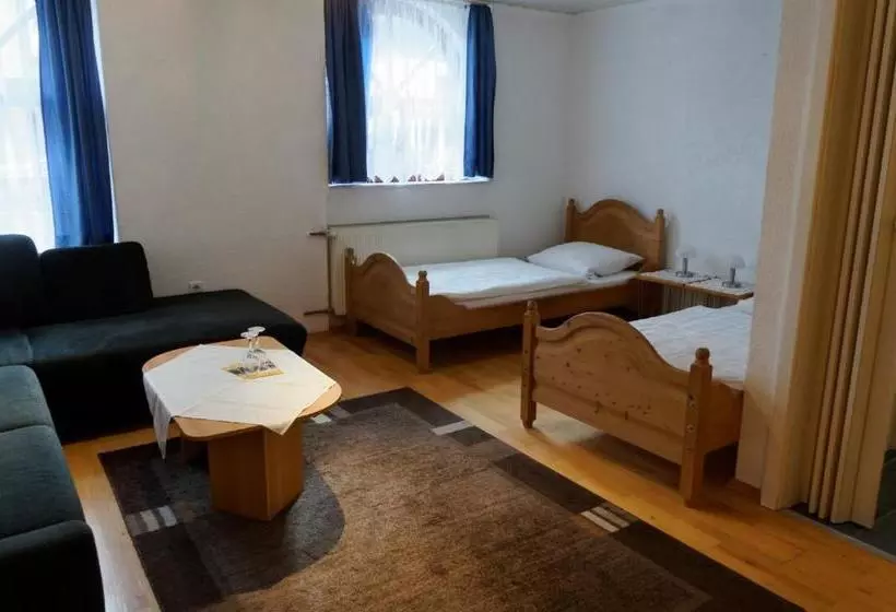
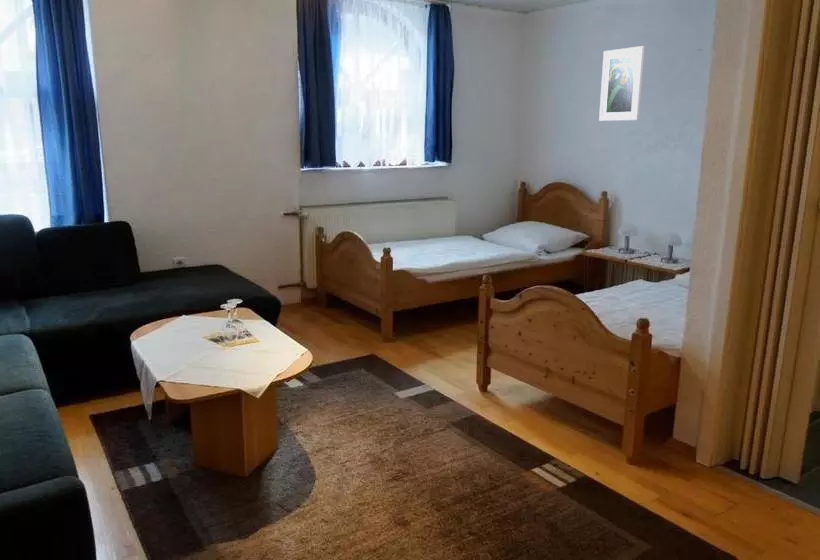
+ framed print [598,45,646,122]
